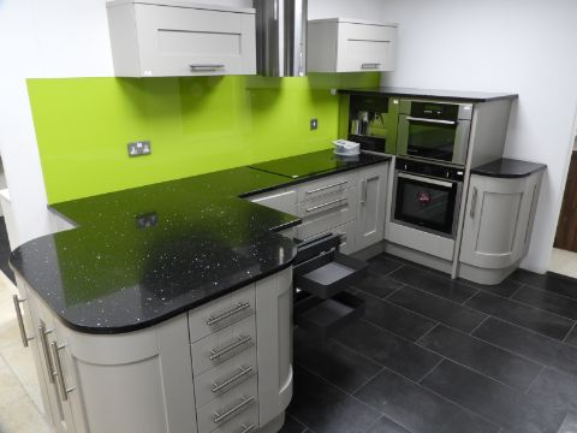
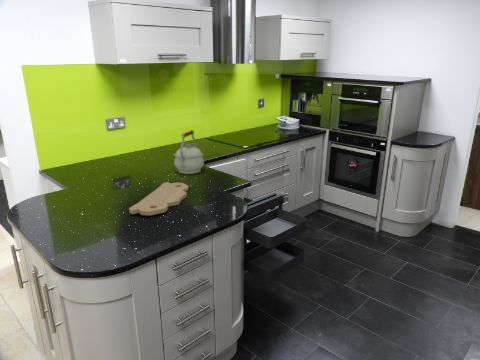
+ kettle [173,129,205,175]
+ cutting board [128,181,190,216]
